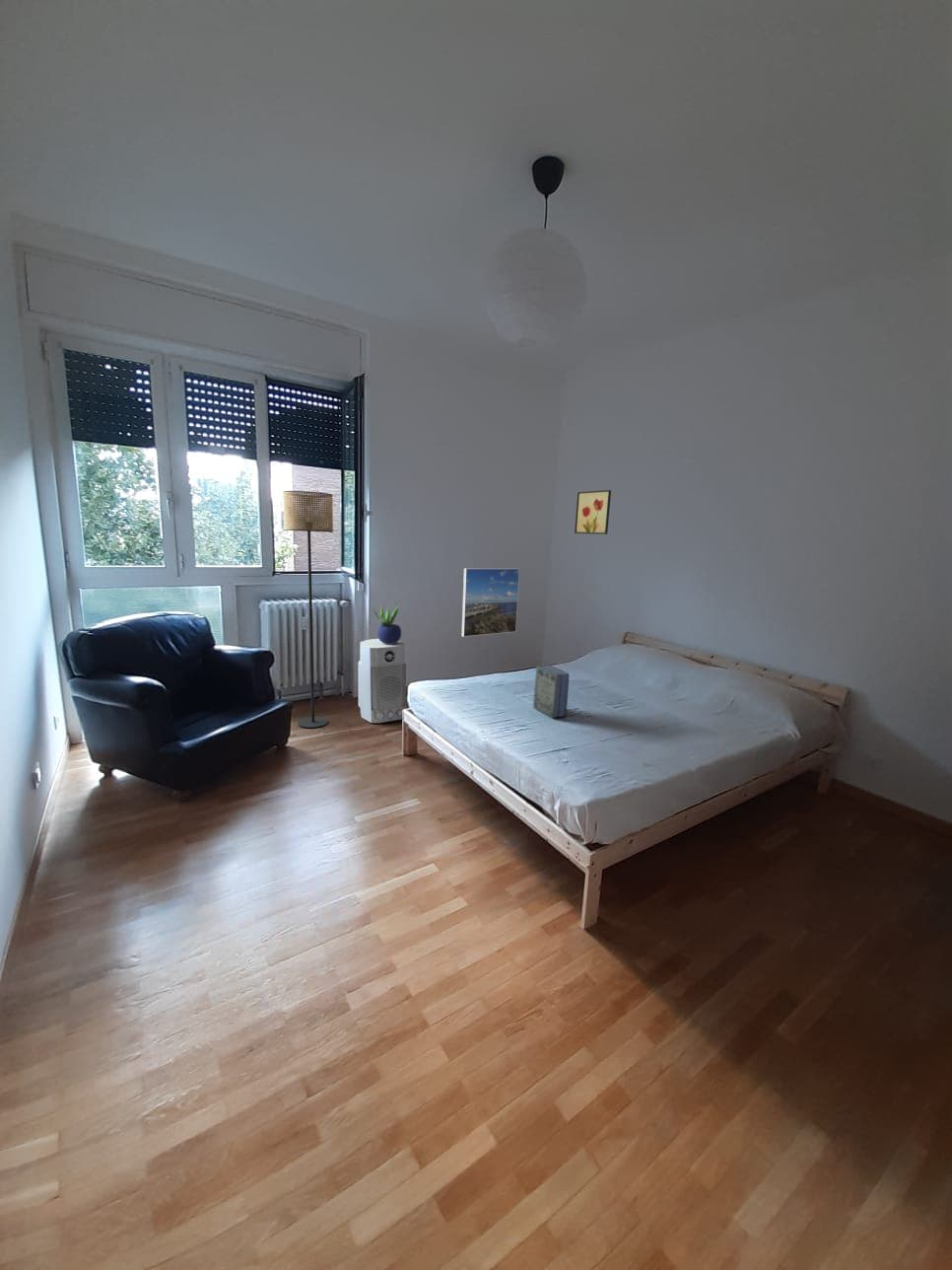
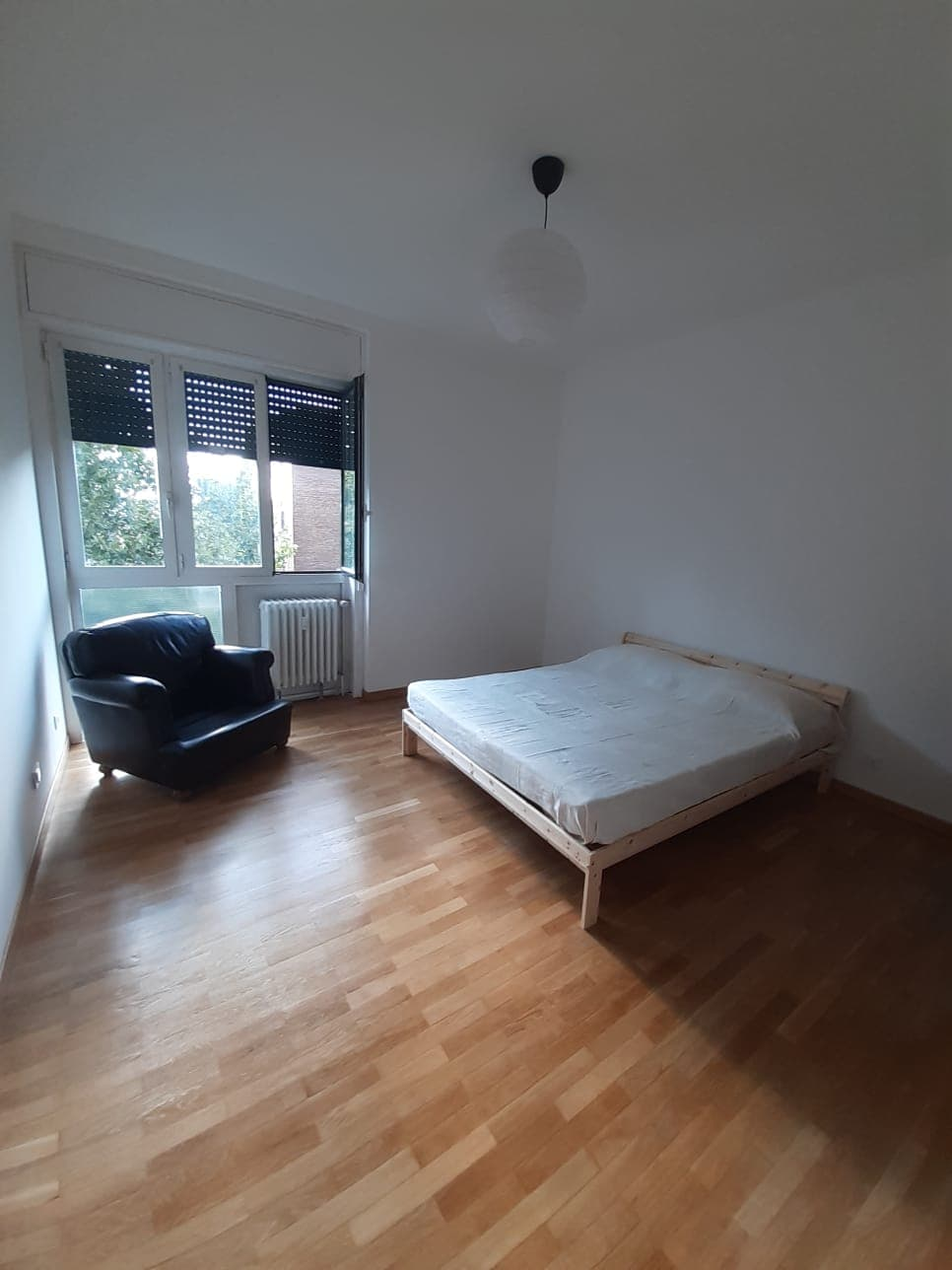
- book [532,664,571,720]
- floor lamp [282,490,334,729]
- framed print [461,567,520,638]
- wall art [574,489,612,535]
- potted plant [373,602,402,644]
- air purifier [357,638,407,724]
